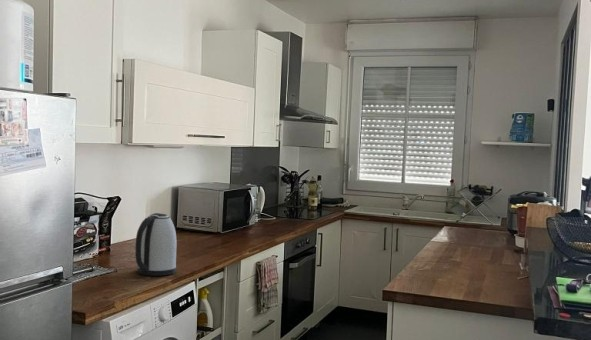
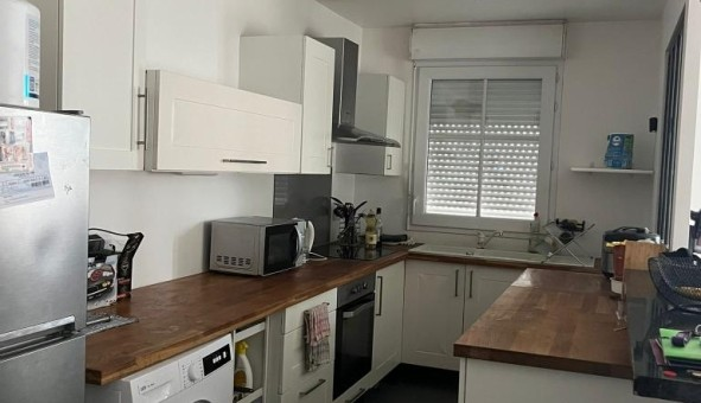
- kettle [134,212,178,277]
